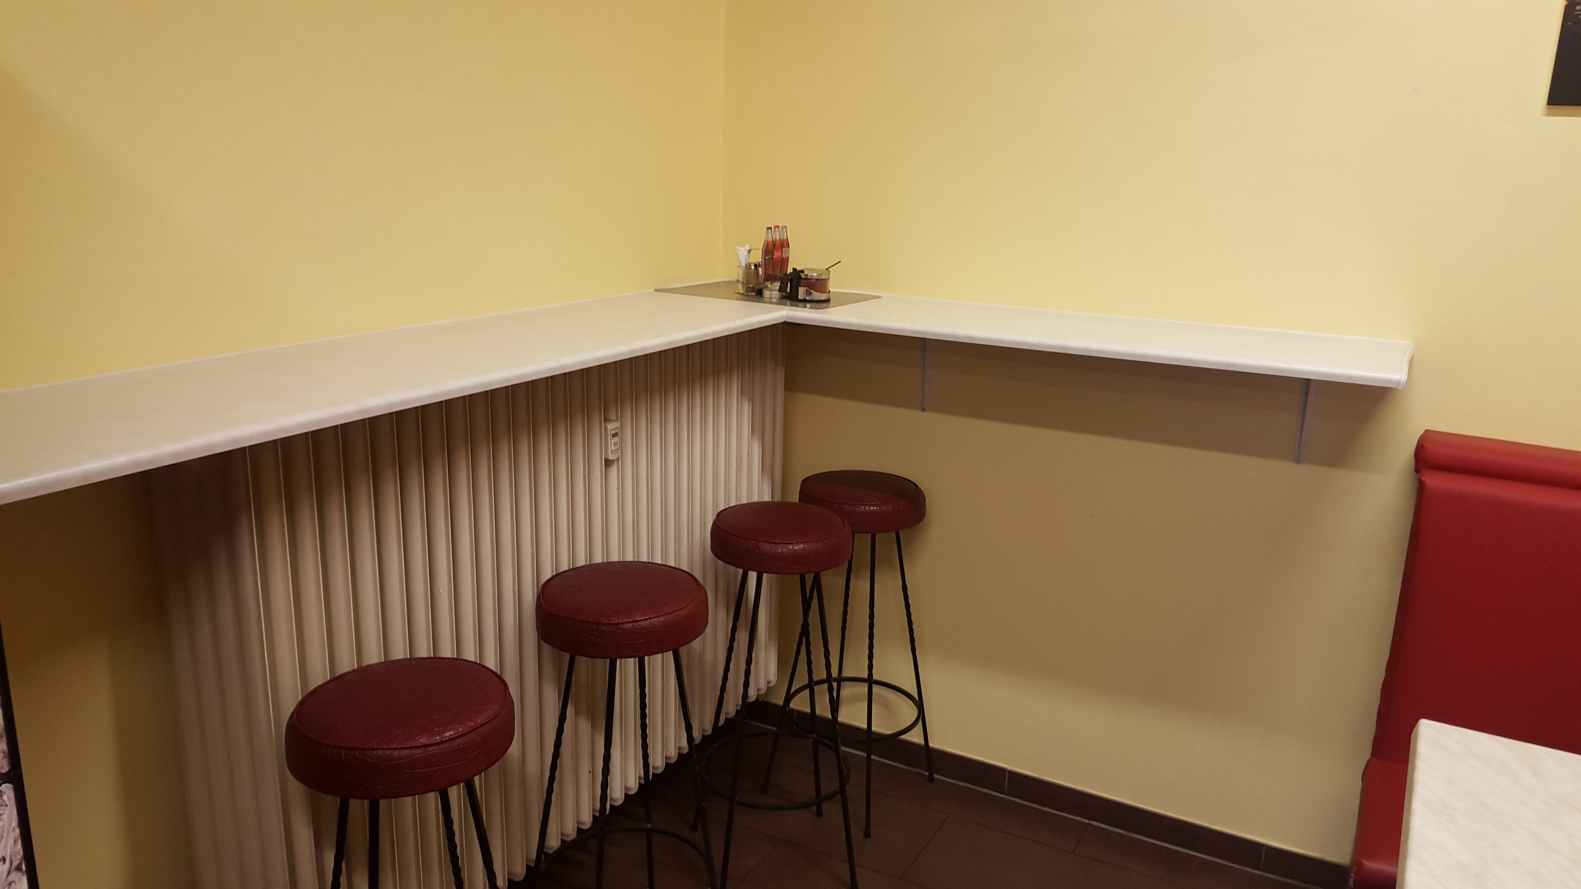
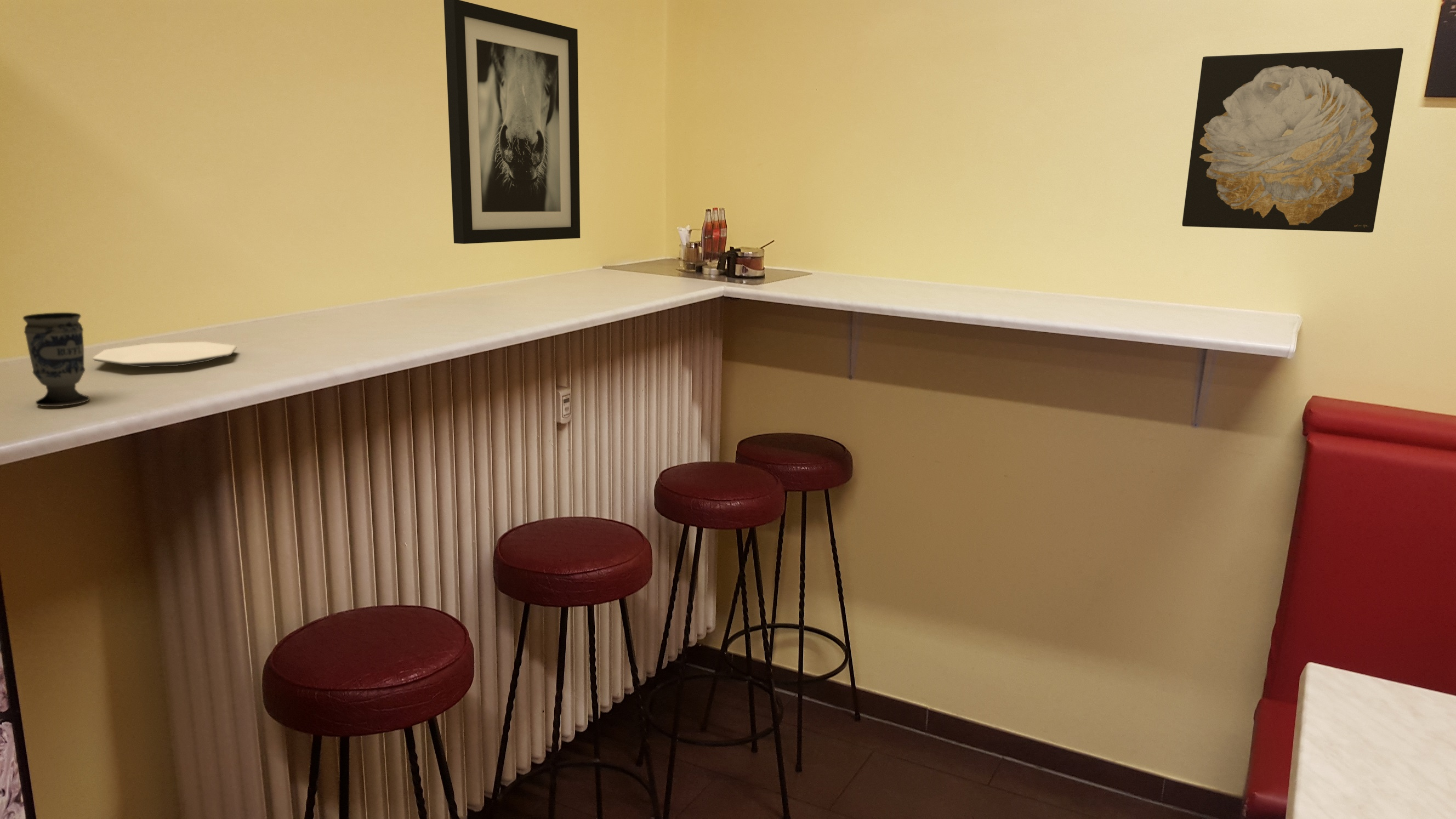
+ plate [92,341,237,368]
+ wall art [1182,48,1404,233]
+ cup [22,312,90,407]
+ wall art [443,0,581,244]
